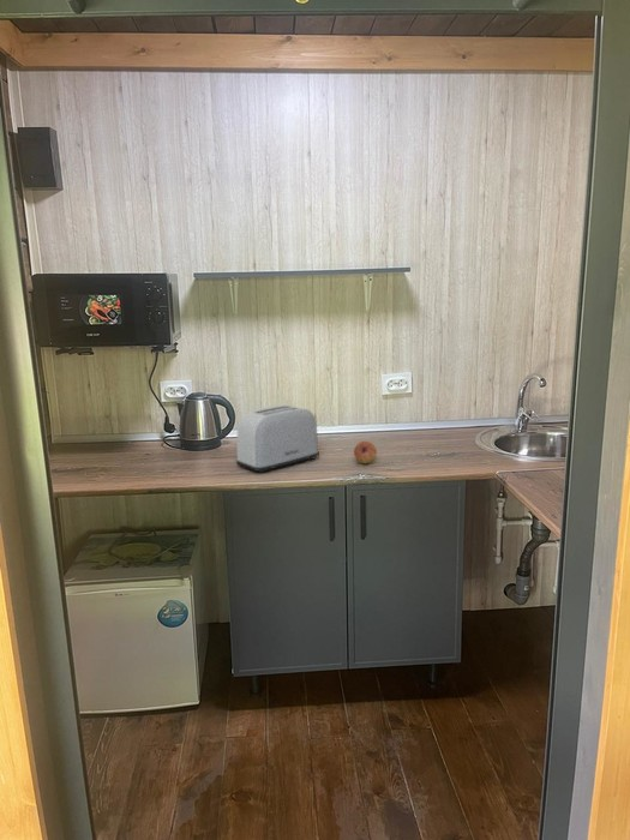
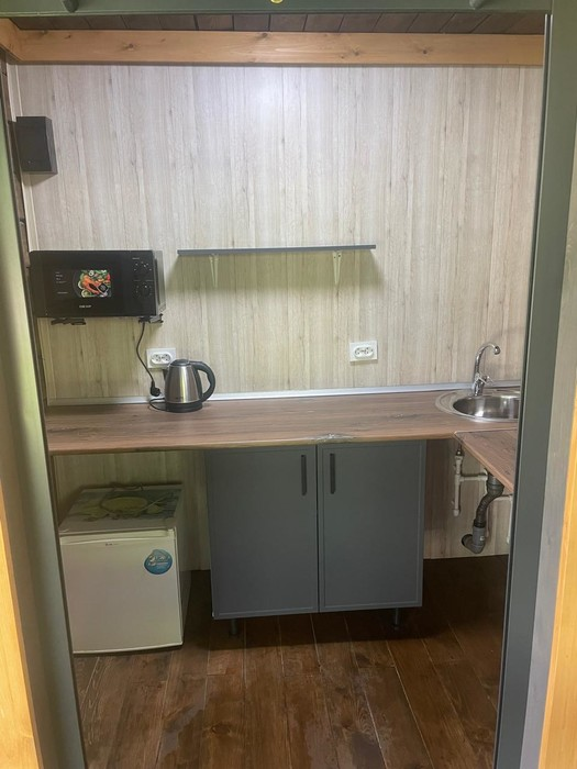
- toaster [235,403,320,474]
- fruit [353,440,378,464]
